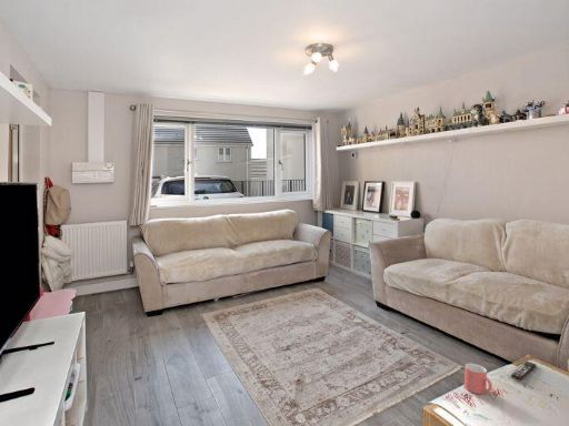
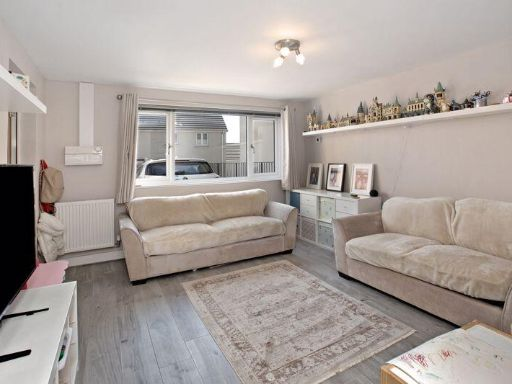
- remote control [510,361,537,382]
- mug [463,363,493,395]
